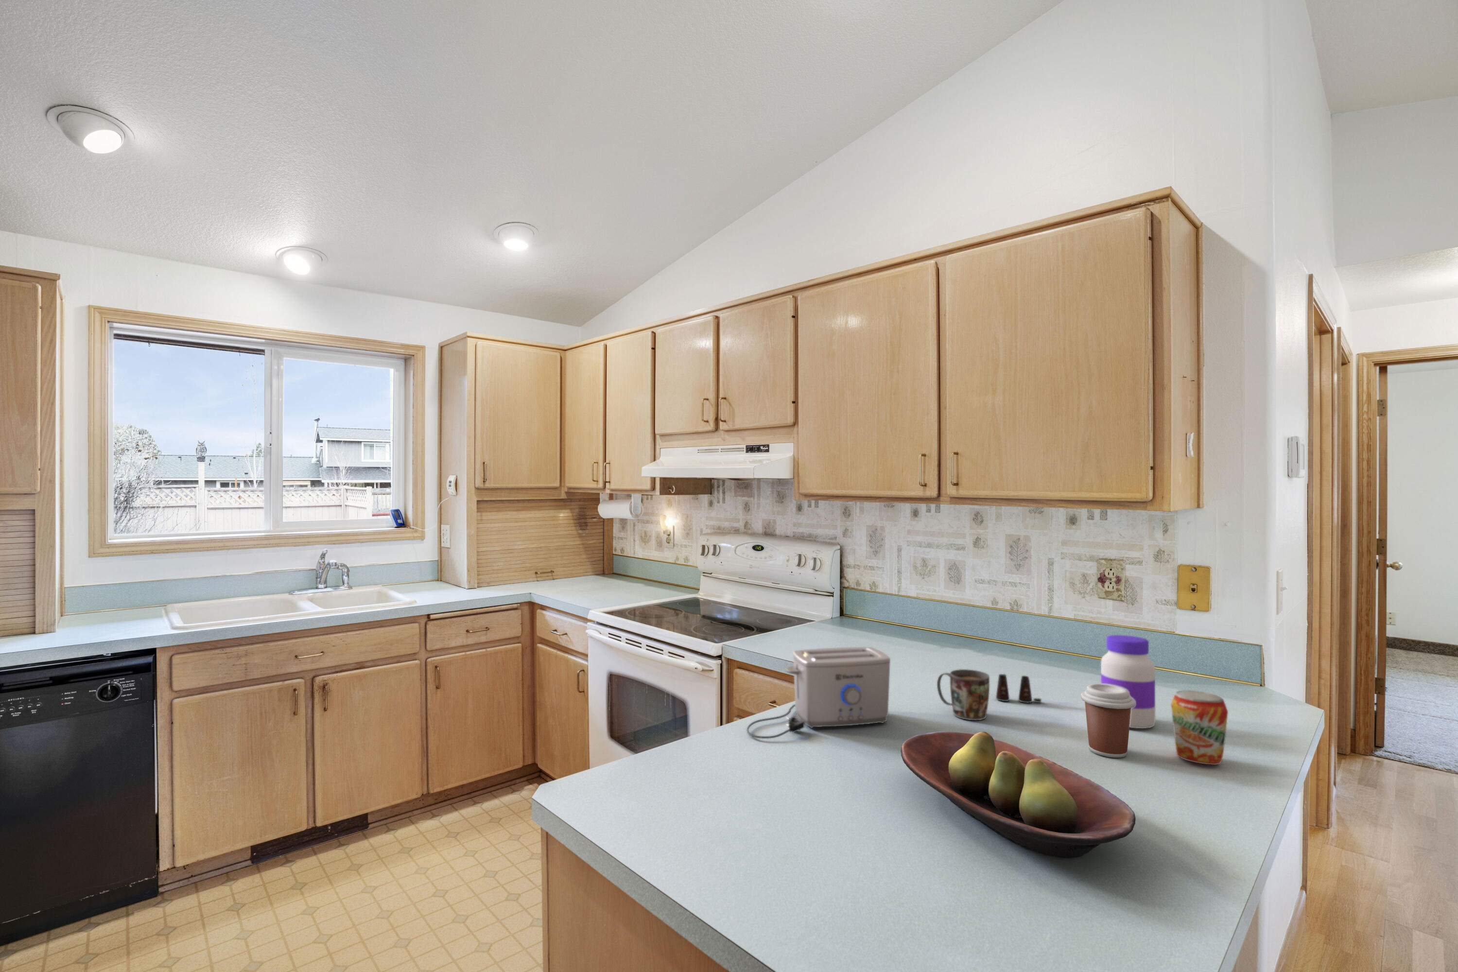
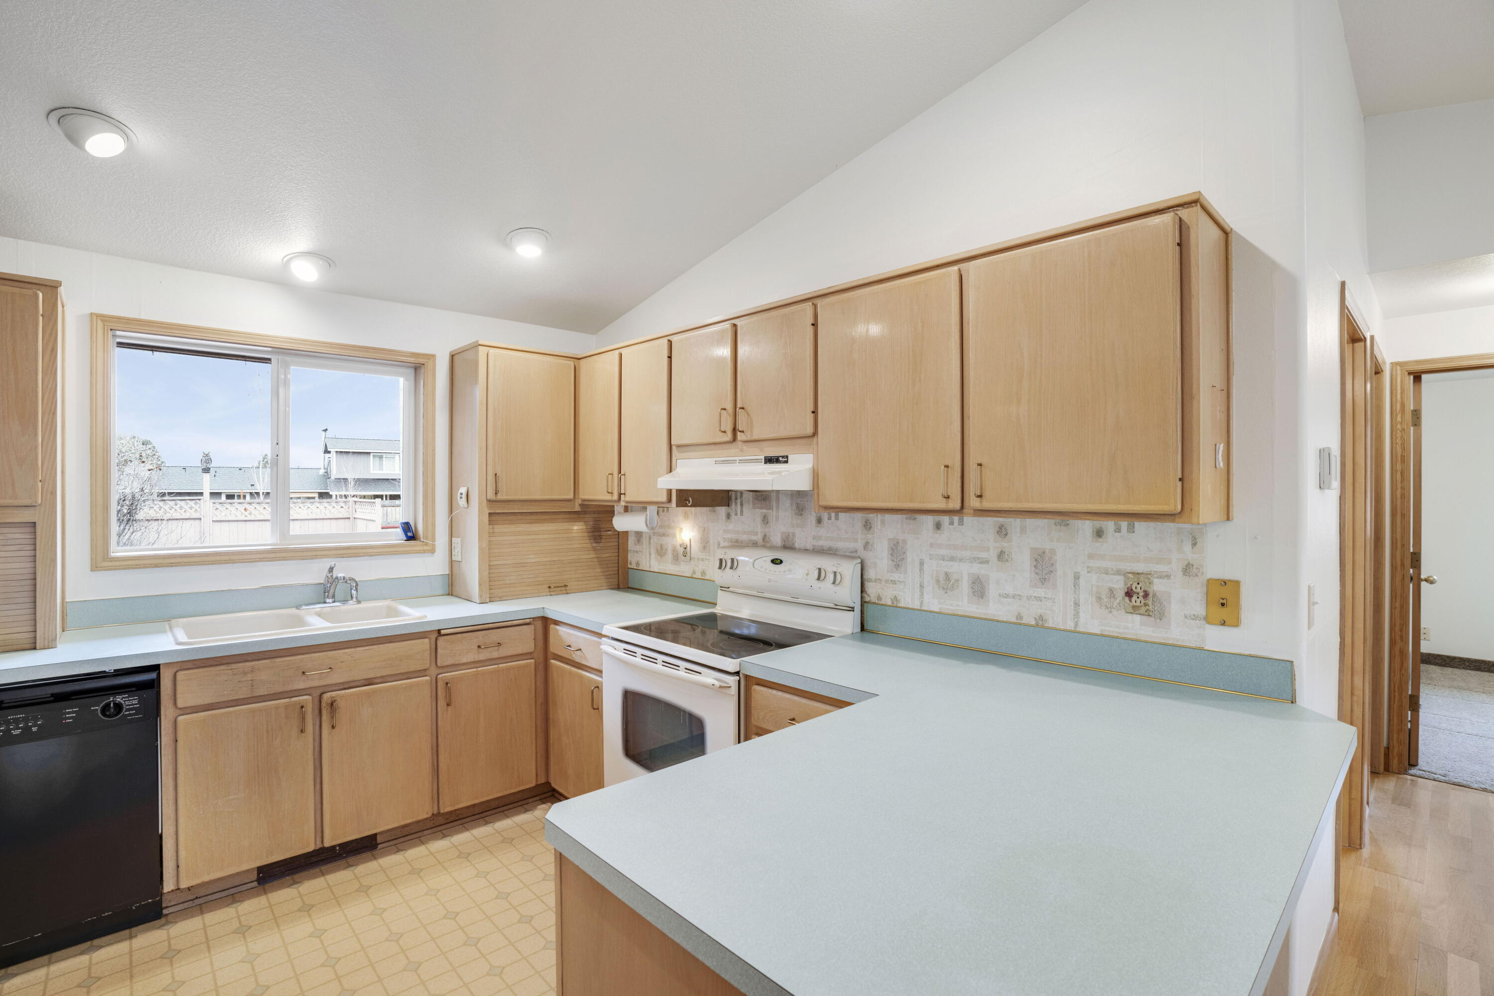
- fruit bowl [900,731,1136,859]
- coffee cup [1080,682,1136,758]
- mug [936,668,990,720]
- beverage can [1171,690,1229,766]
- toaster [746,647,891,739]
- jar [1100,635,1155,729]
- salt shaker [996,674,1043,703]
